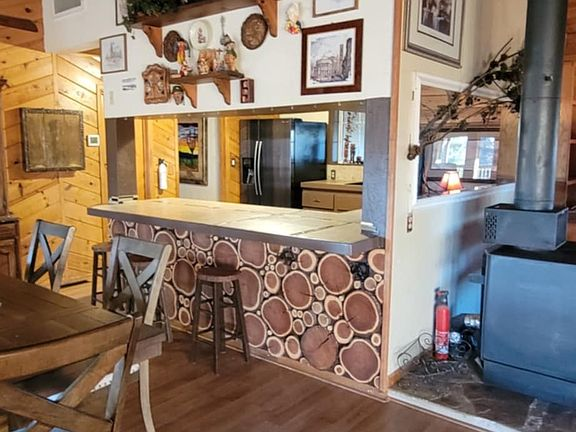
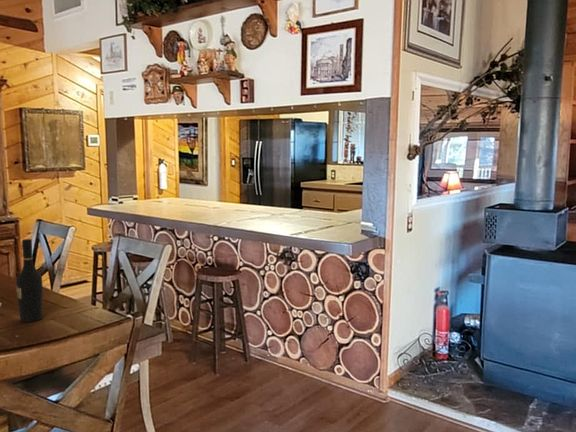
+ wine bottle [15,238,44,323]
